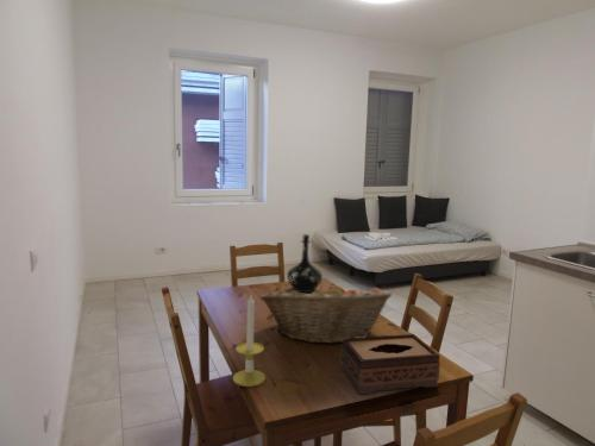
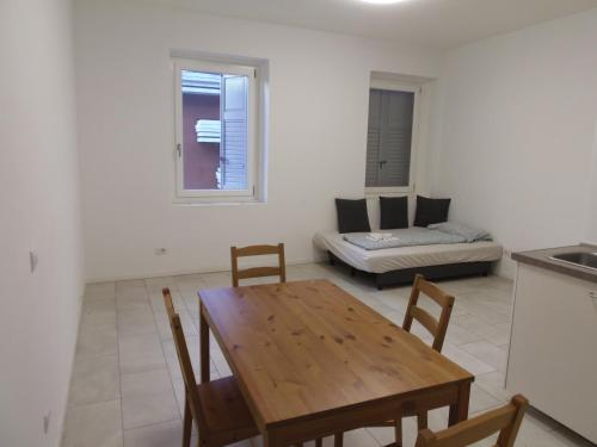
- candle [232,294,267,388]
- tissue box [339,333,441,395]
- bottle [286,233,324,294]
- fruit basket [259,281,393,345]
